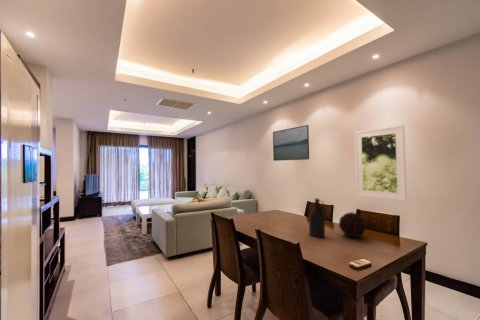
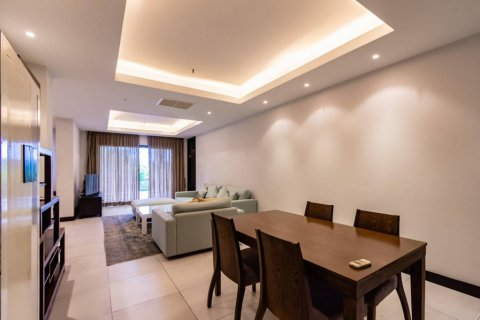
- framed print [272,124,310,162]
- decorative orb [338,211,368,238]
- bottle [308,197,327,238]
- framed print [354,124,408,202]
